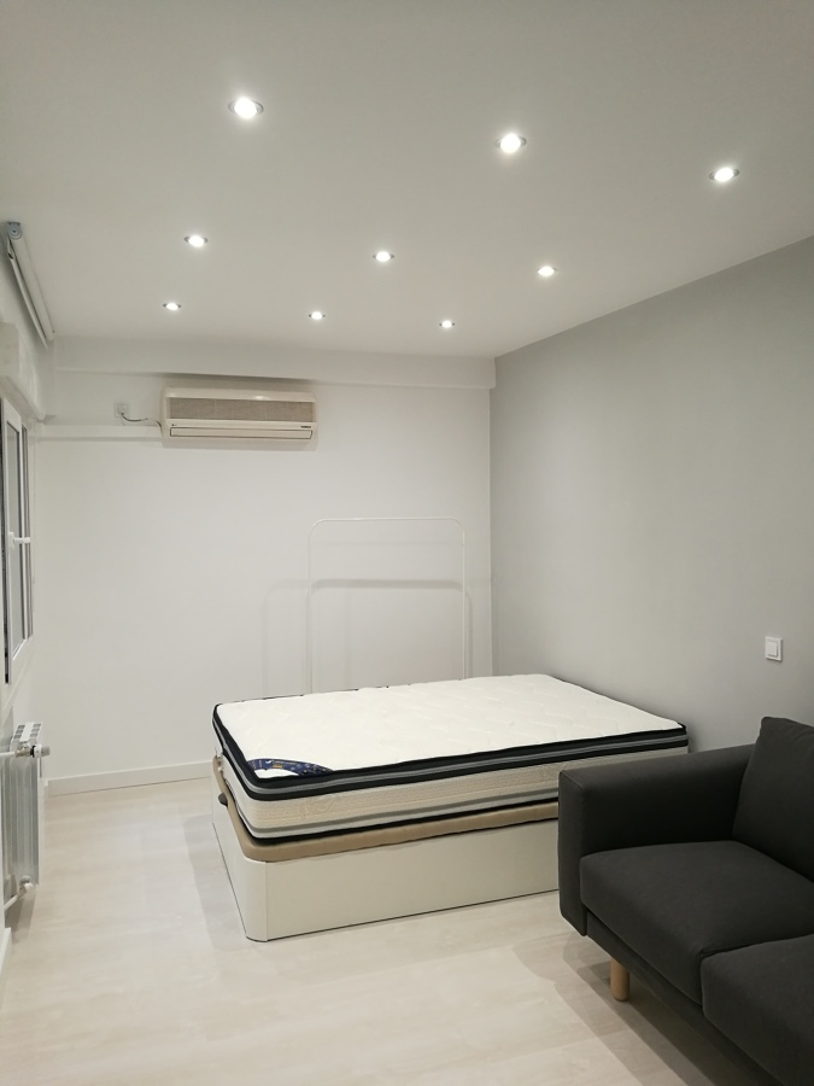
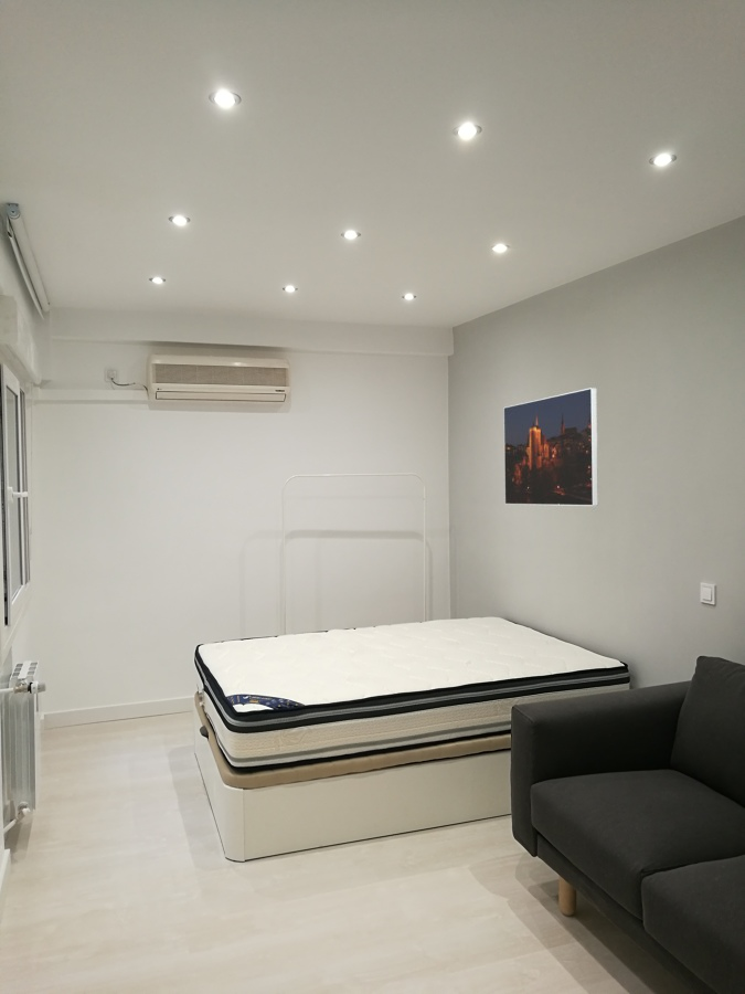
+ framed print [502,387,599,507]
